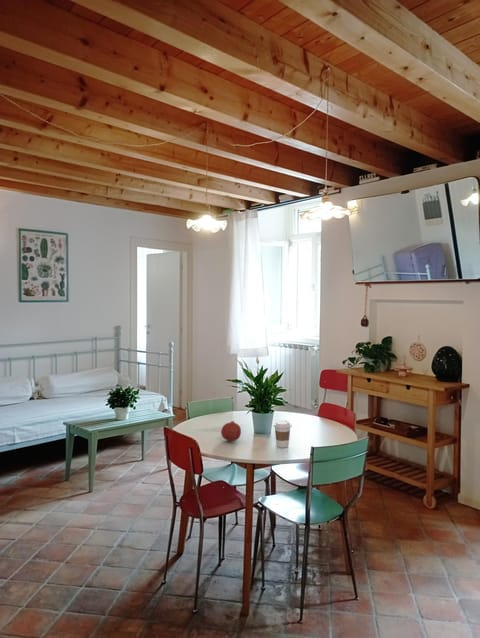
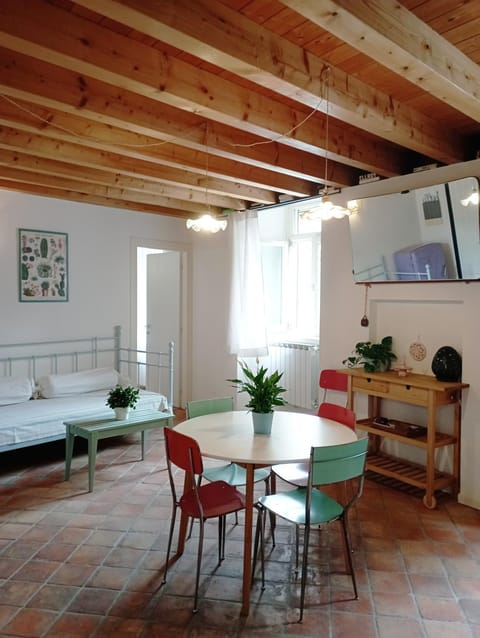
- coffee cup [272,419,293,449]
- fruit [220,420,242,442]
